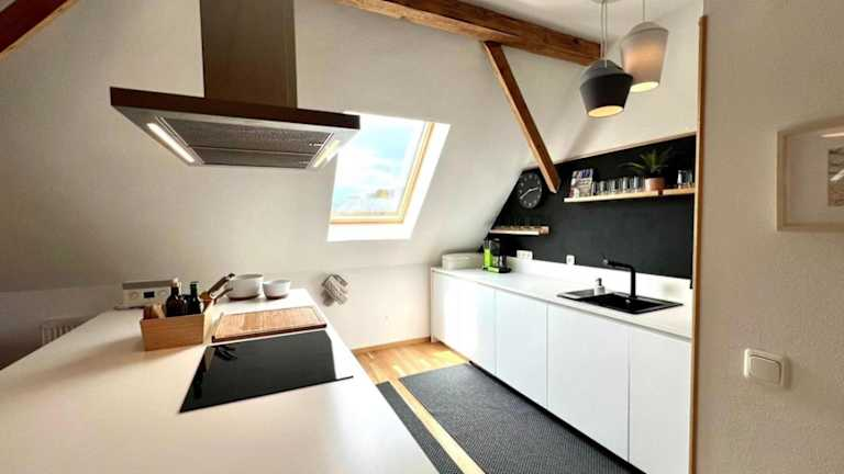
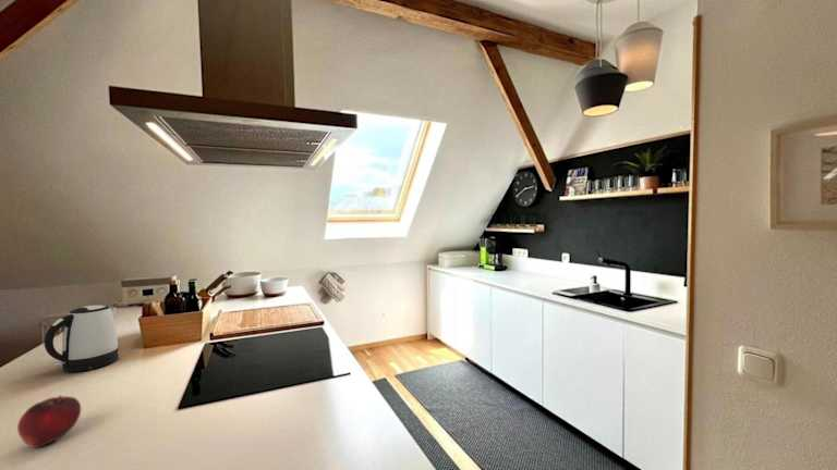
+ fruit [16,395,82,448]
+ kettle [44,305,120,373]
